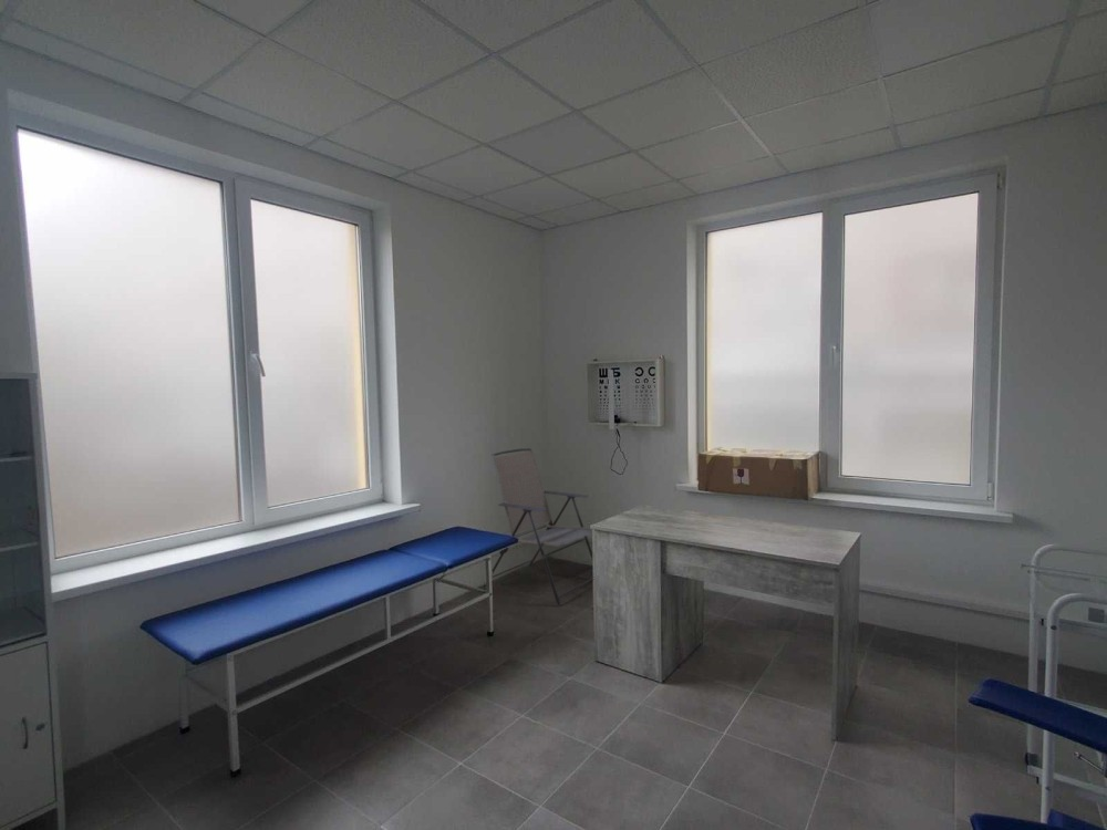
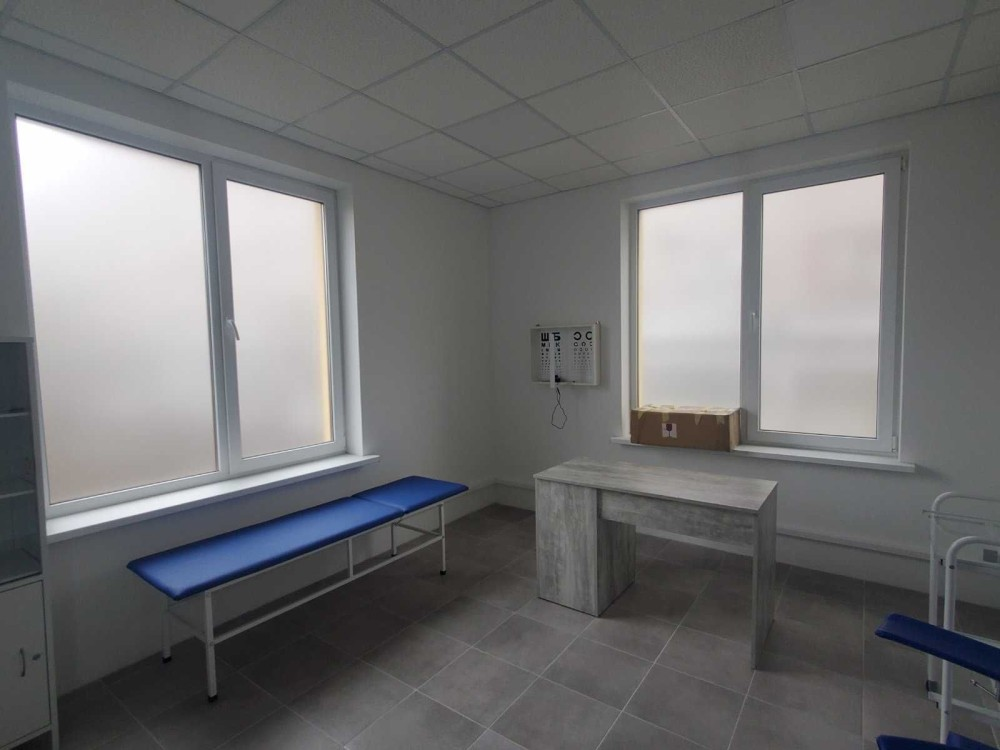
- folding chair [483,447,593,606]
